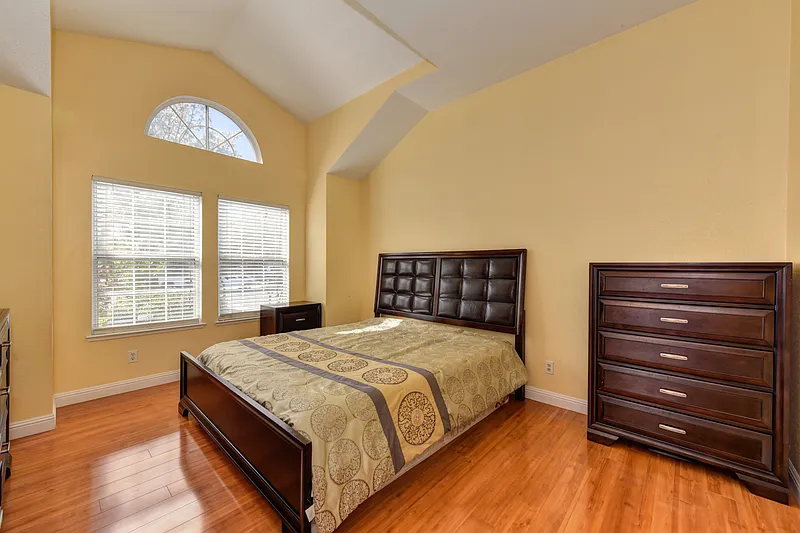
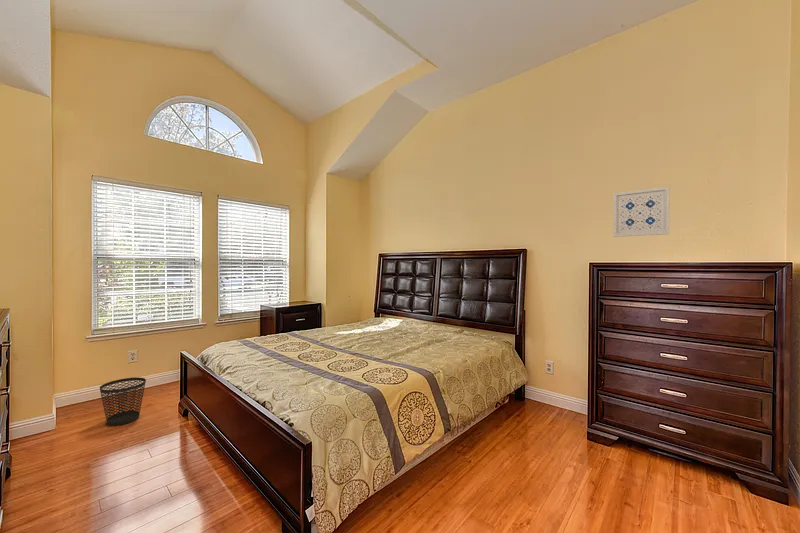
+ wastebasket [99,376,147,426]
+ wall art [612,186,670,238]
